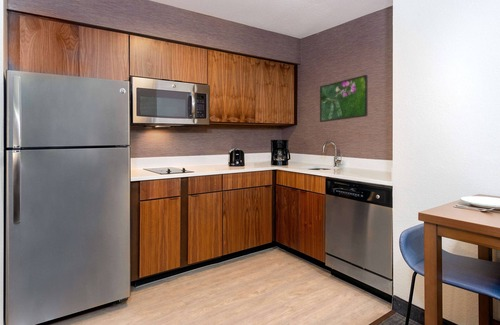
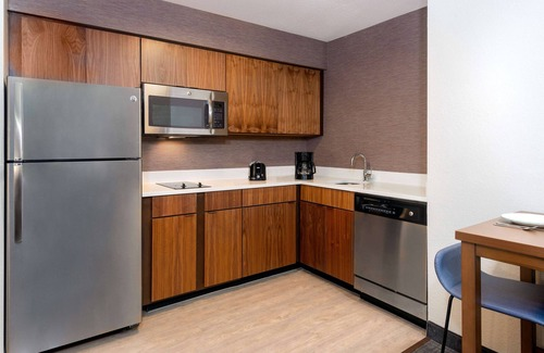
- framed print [319,74,369,123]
